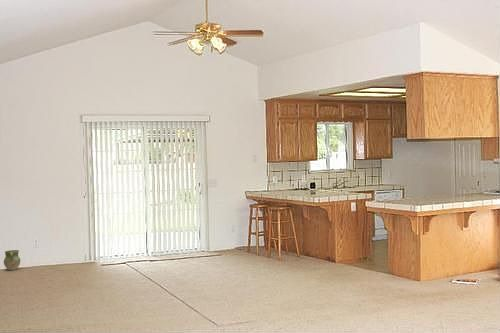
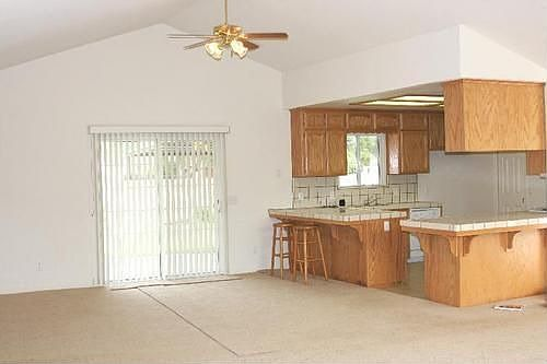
- ceramic jug [3,249,21,271]
